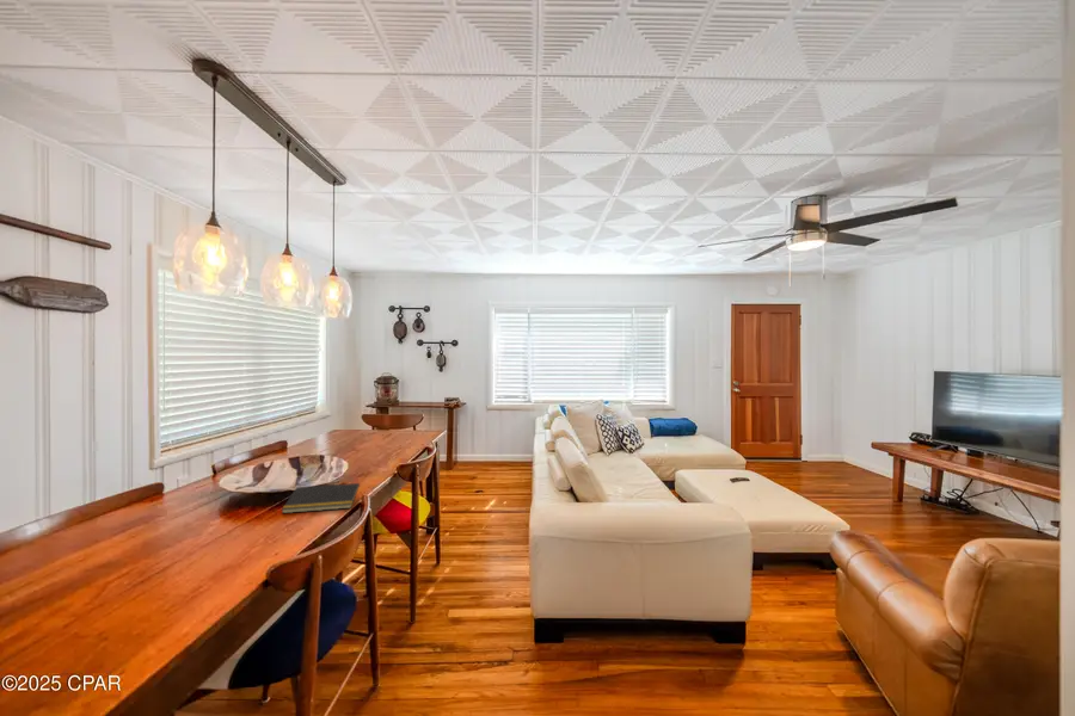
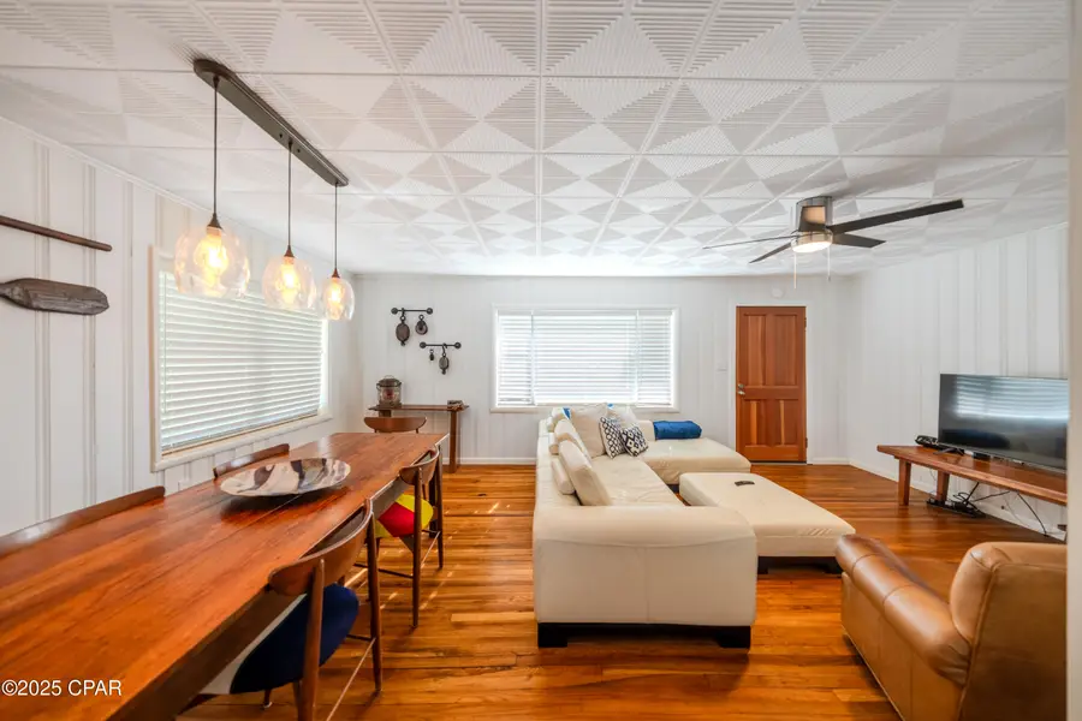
- notepad [281,482,361,514]
